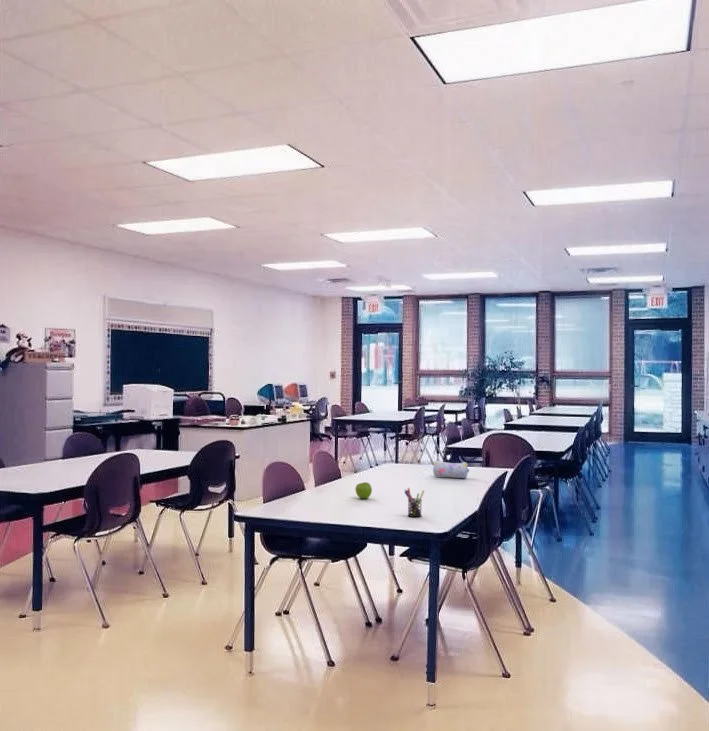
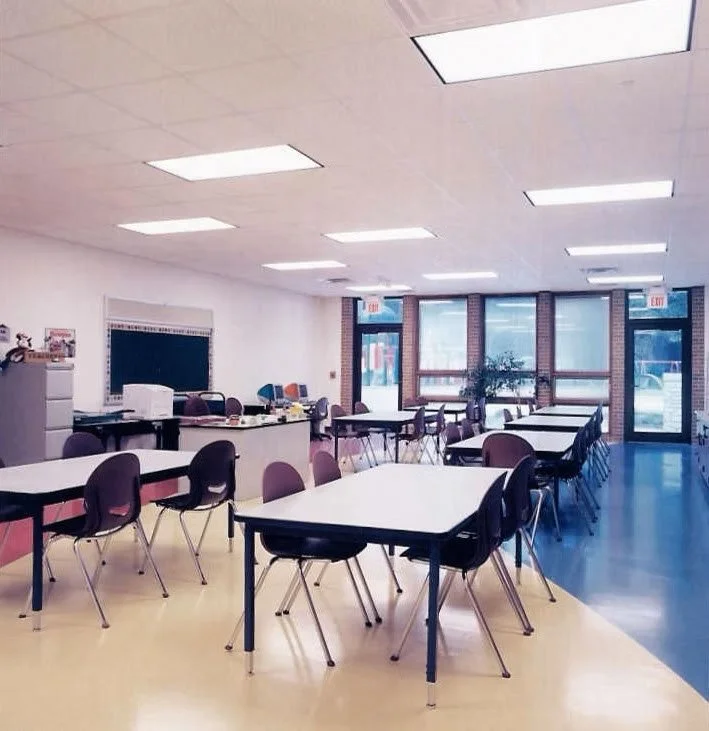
- pen holder [403,487,425,518]
- pencil case [432,460,470,479]
- fruit [354,481,373,500]
